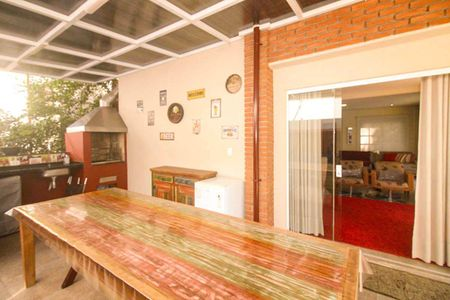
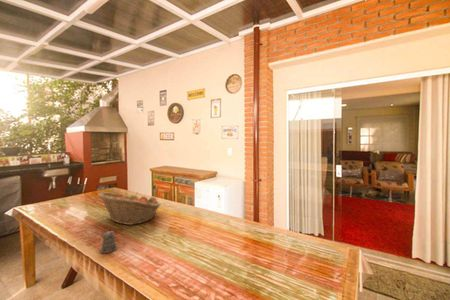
+ pepper shaker [94,230,119,254]
+ fruit basket [97,191,162,226]
